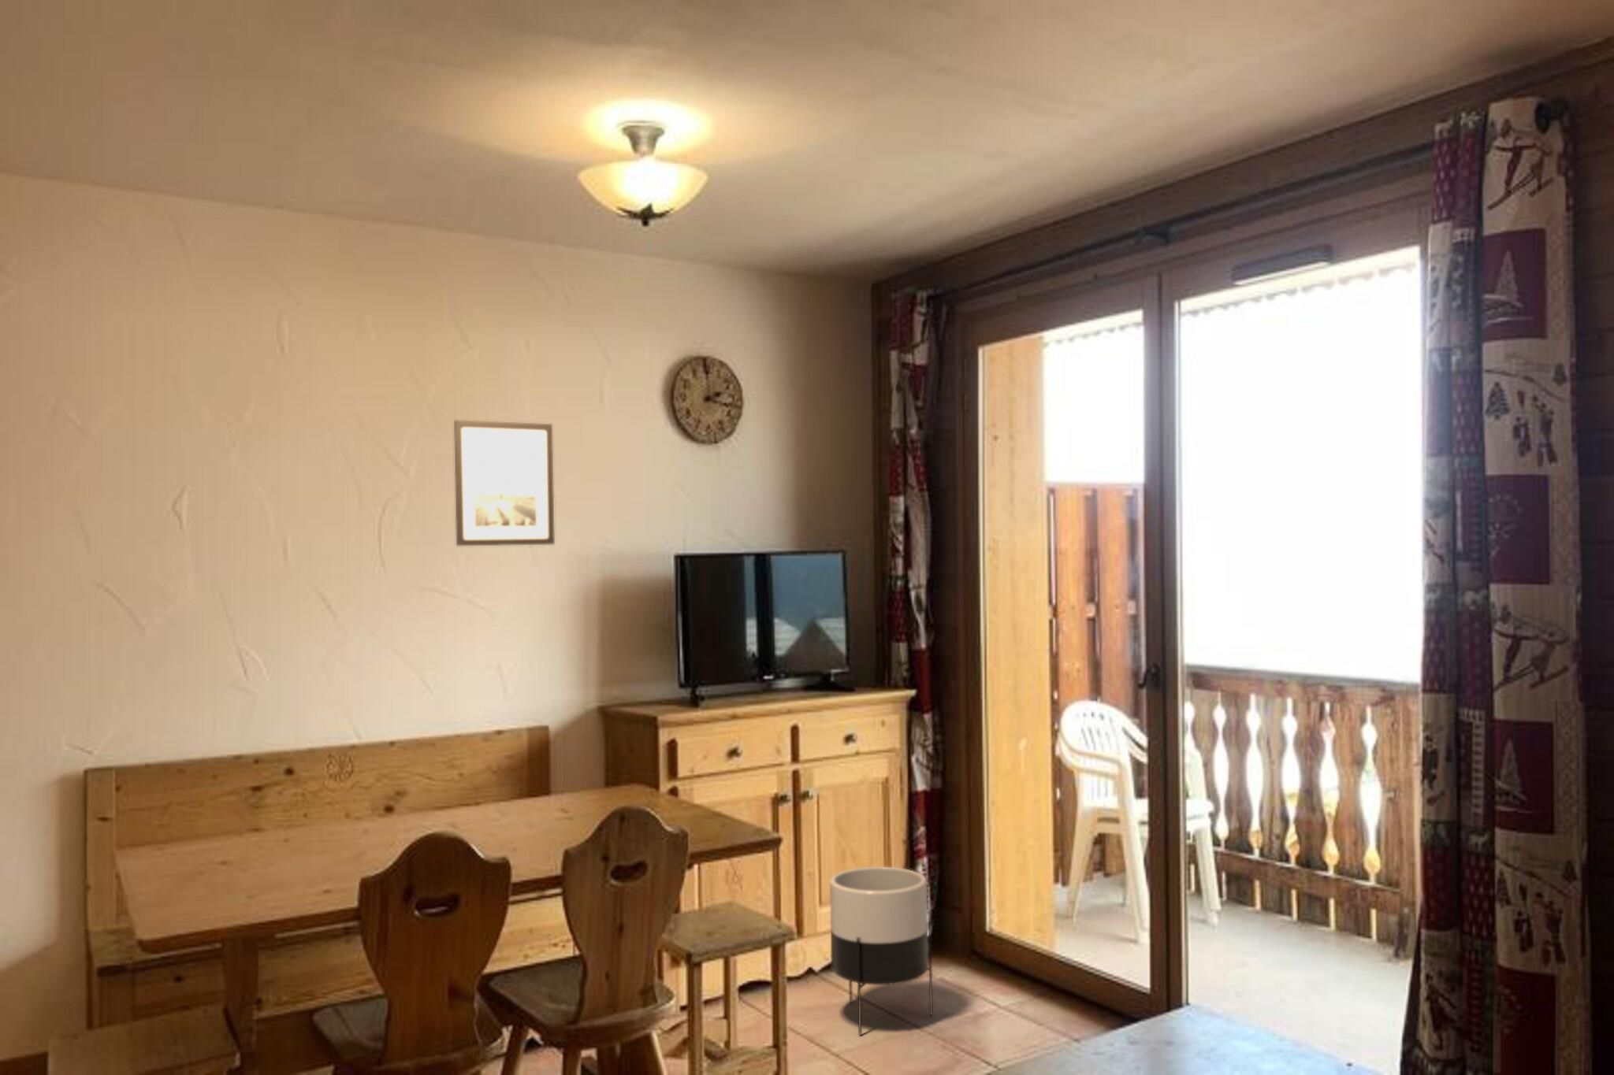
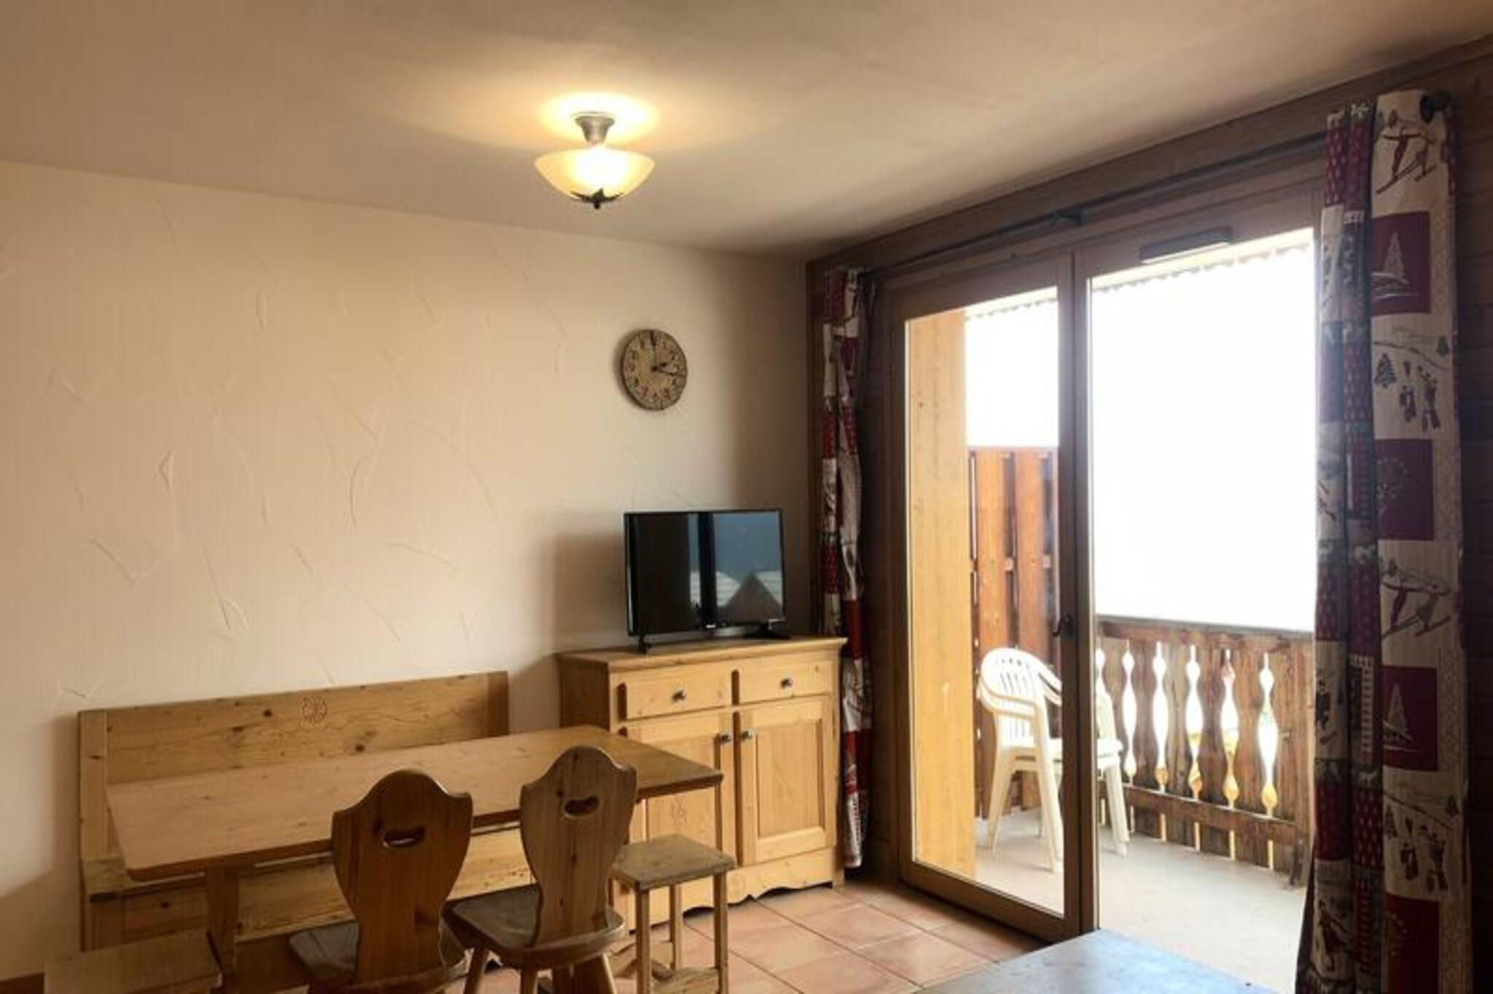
- wall art [454,420,556,547]
- planter [829,866,934,1037]
